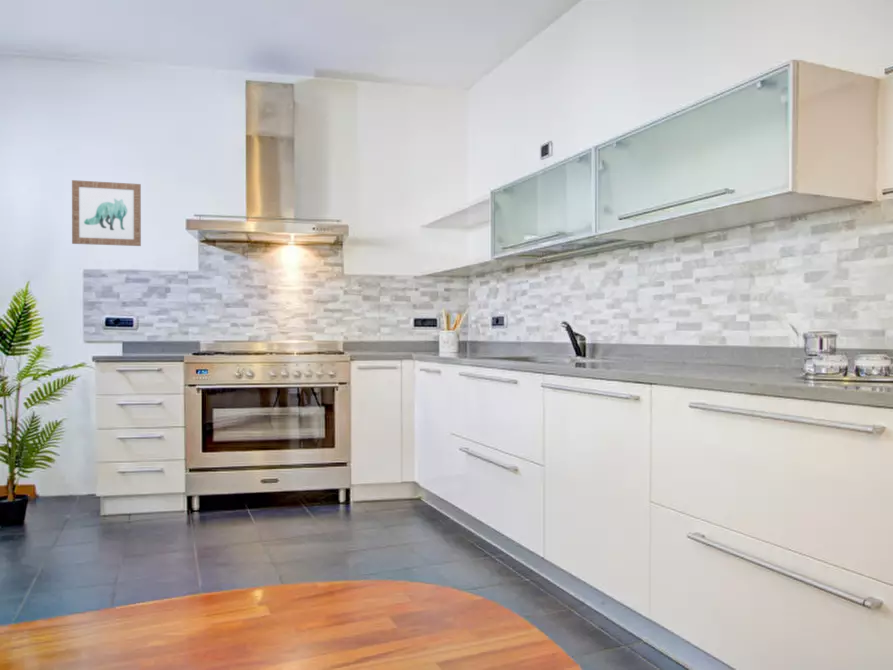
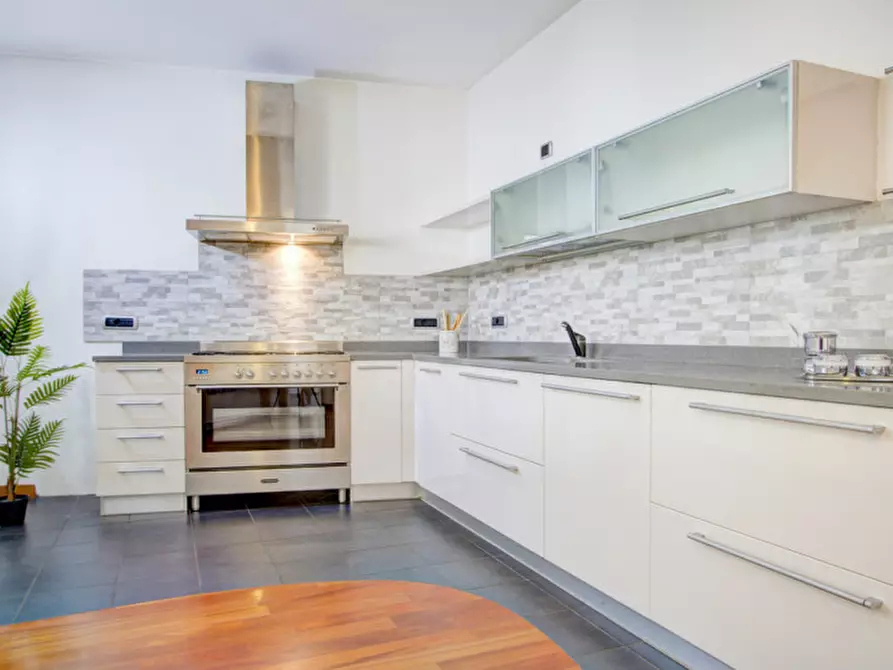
- wall art [71,179,142,247]
